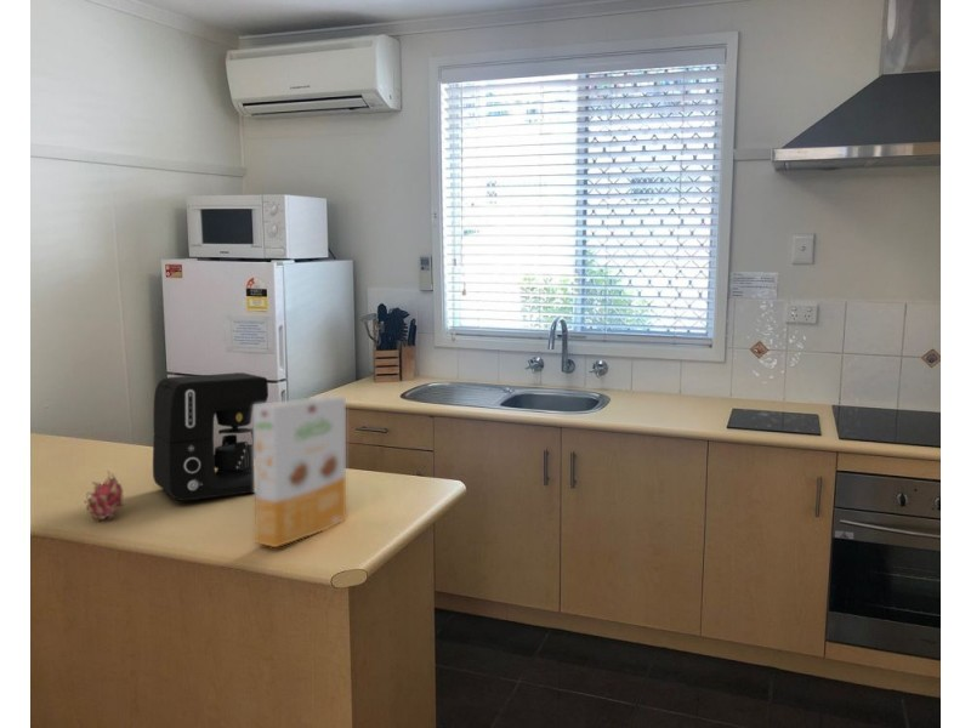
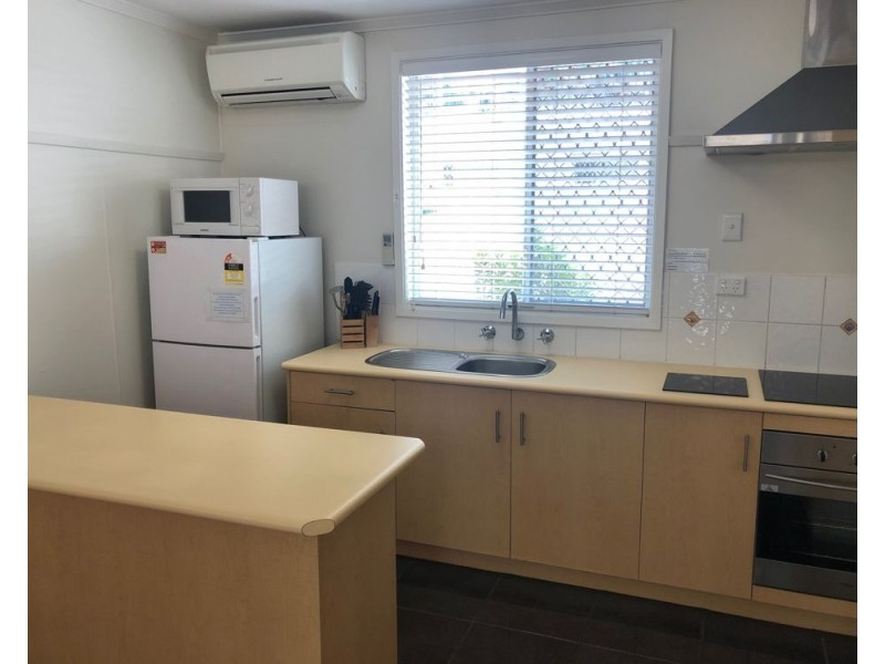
- fruit [84,470,125,522]
- coffee maker [152,371,269,502]
- cereal box [252,394,347,548]
